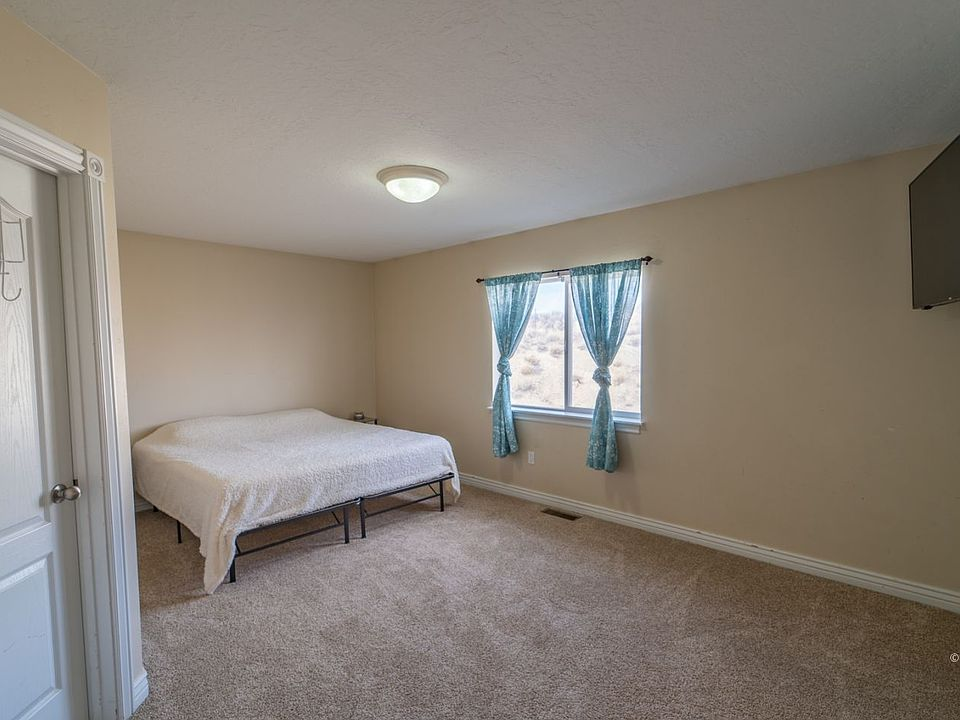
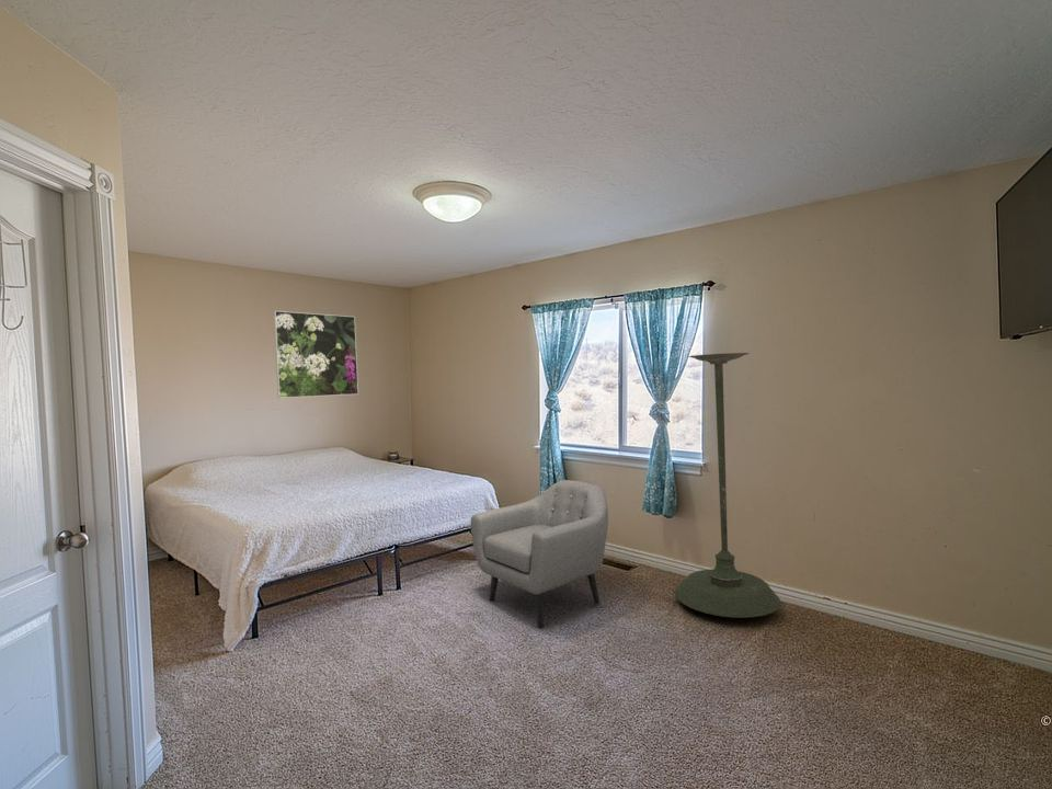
+ plant stand [674,352,781,619]
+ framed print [273,310,359,399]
+ armchair [470,479,609,629]
